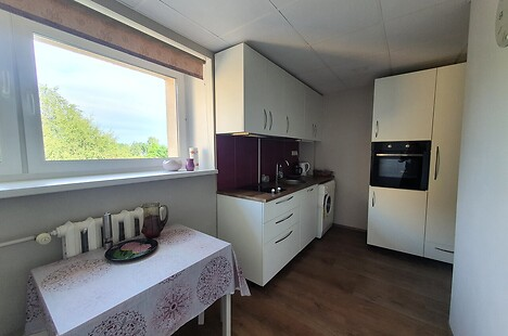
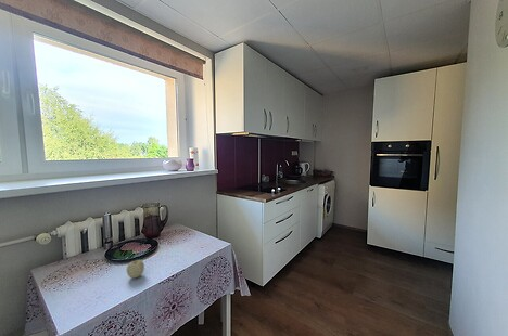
+ fruit [126,259,145,279]
